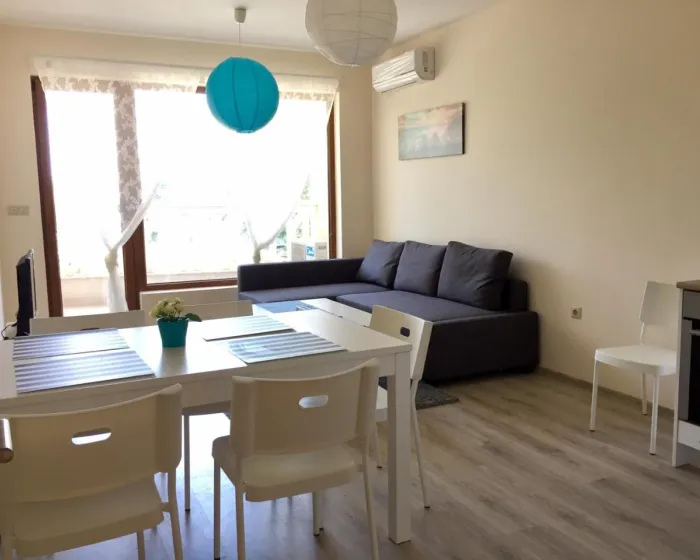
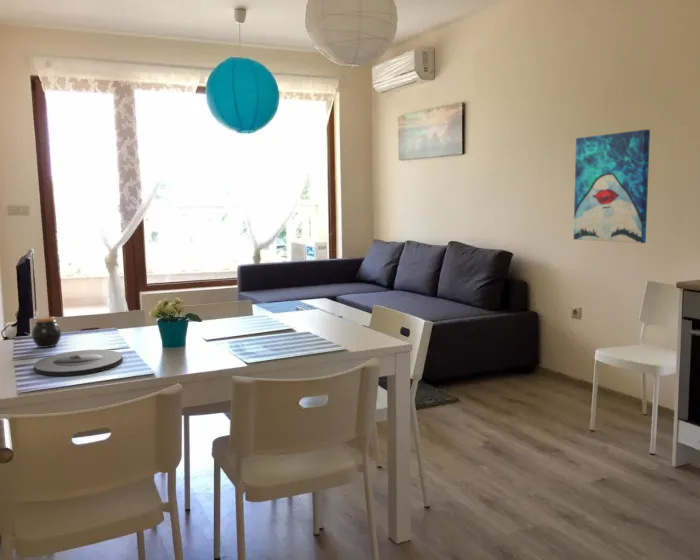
+ plate [33,349,124,377]
+ wall art [573,129,651,244]
+ jar [31,315,62,349]
